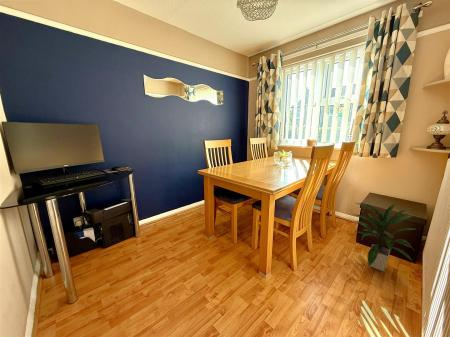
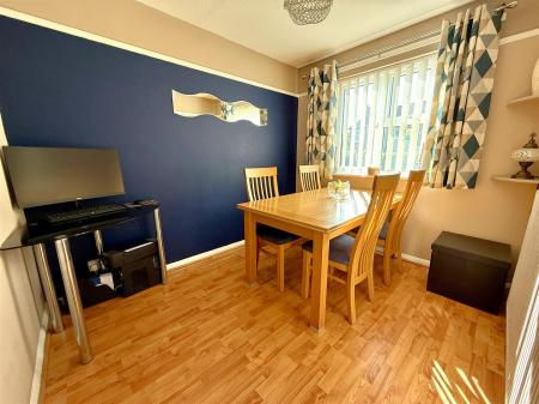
- indoor plant [351,201,415,272]
